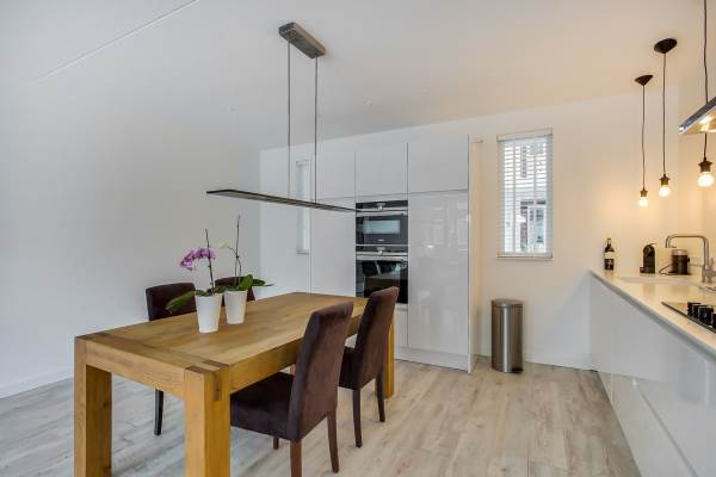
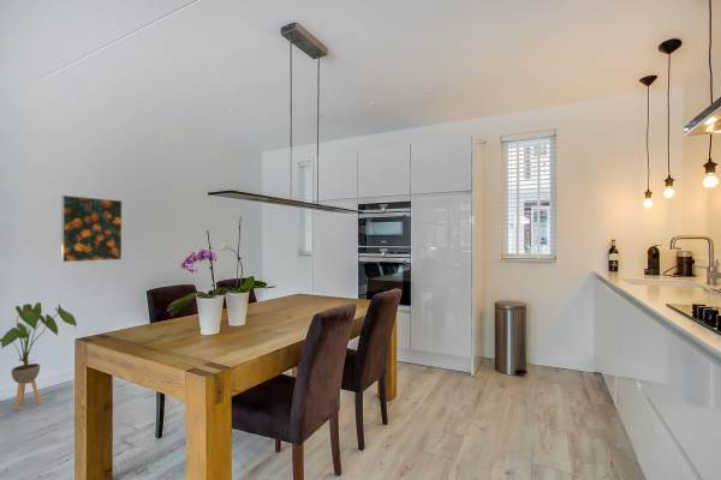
+ house plant [0,301,78,412]
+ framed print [60,194,124,263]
